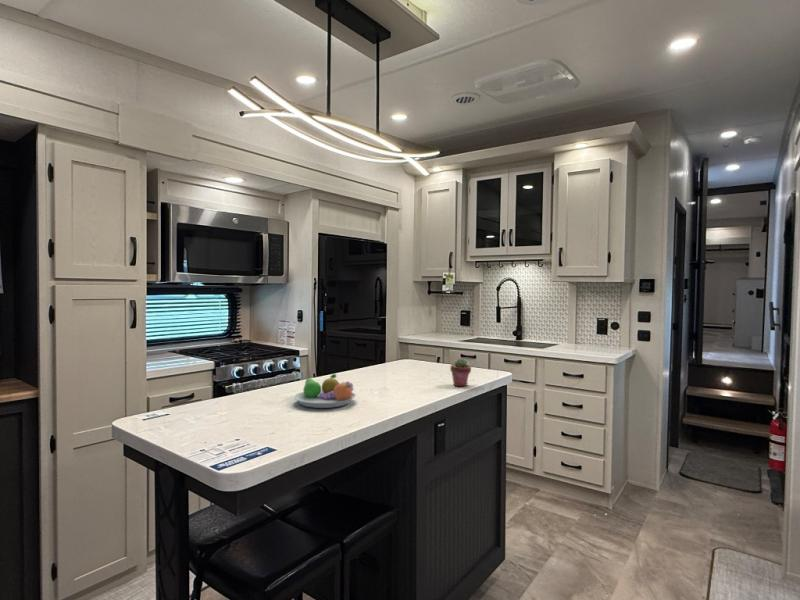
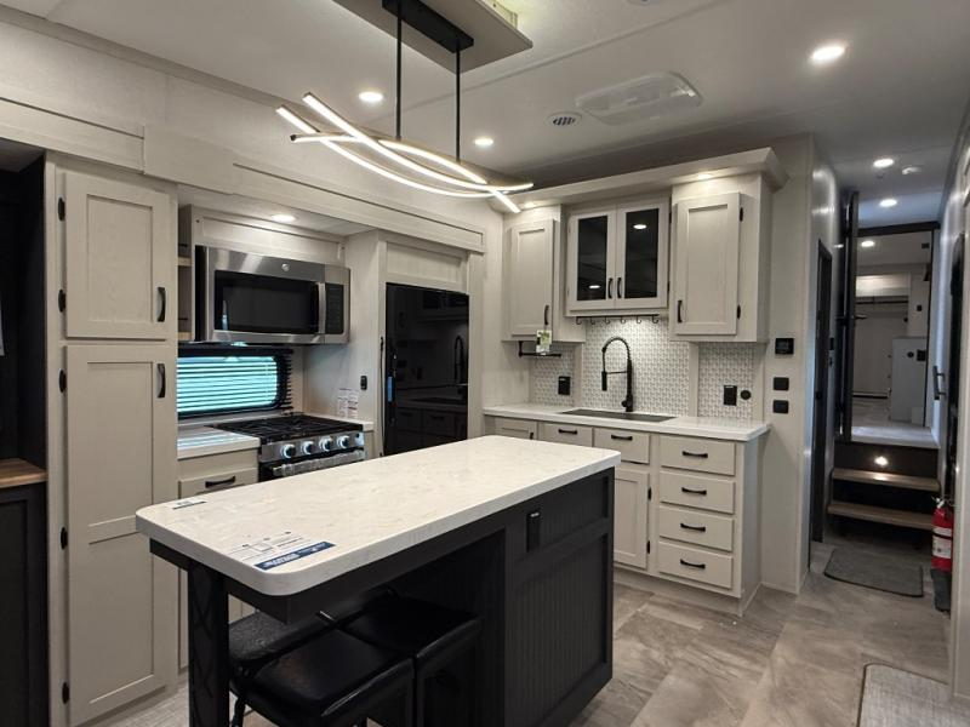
- fruit bowl [293,373,357,409]
- potted succulent [449,357,472,387]
